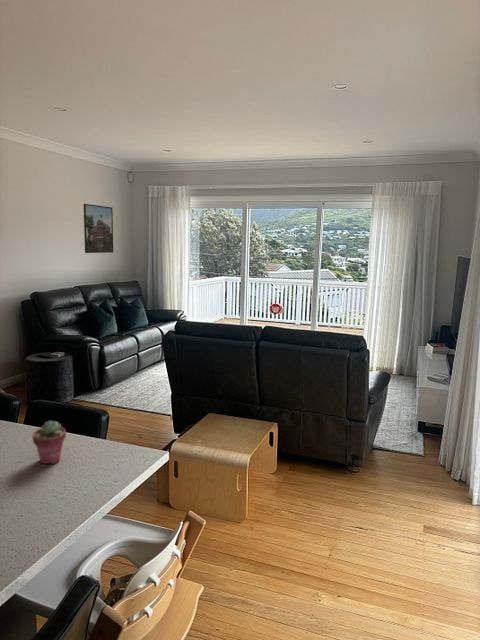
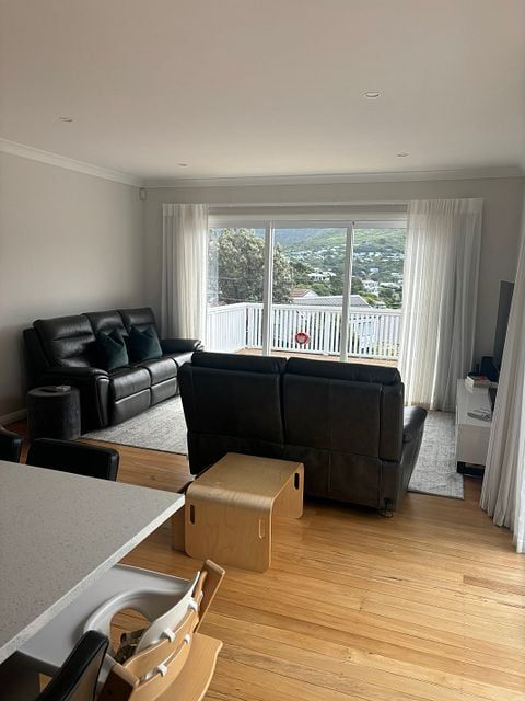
- potted succulent [31,420,67,465]
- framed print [83,203,114,254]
